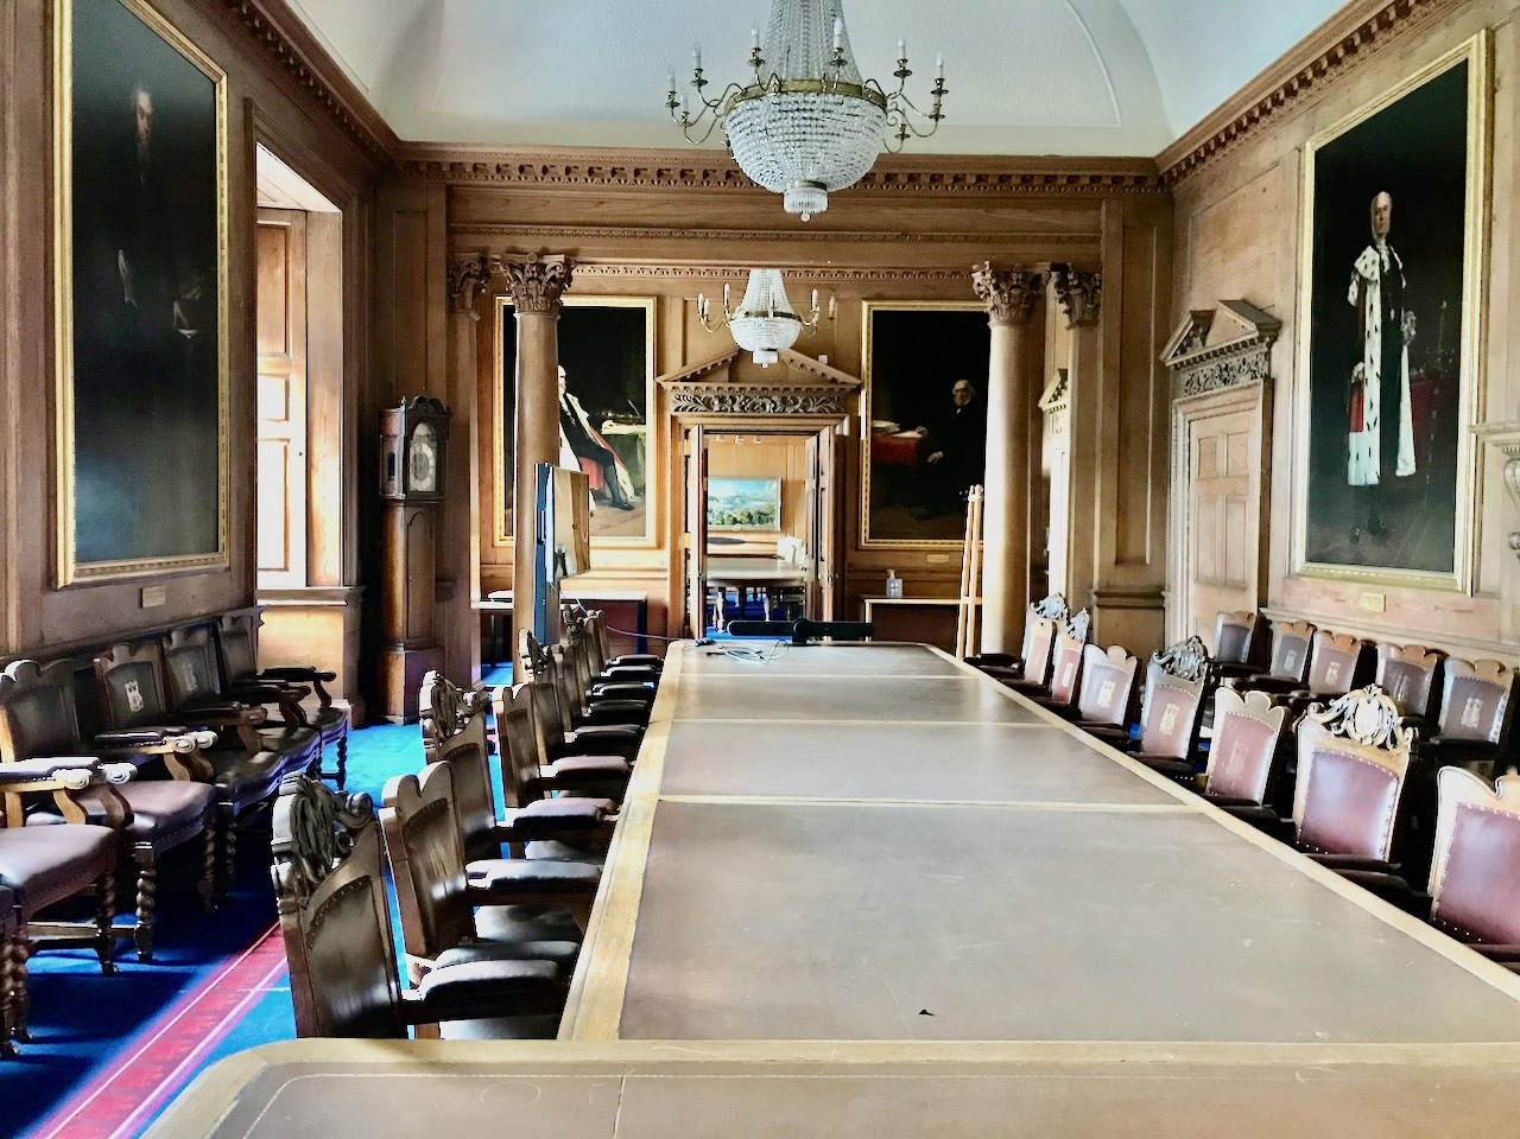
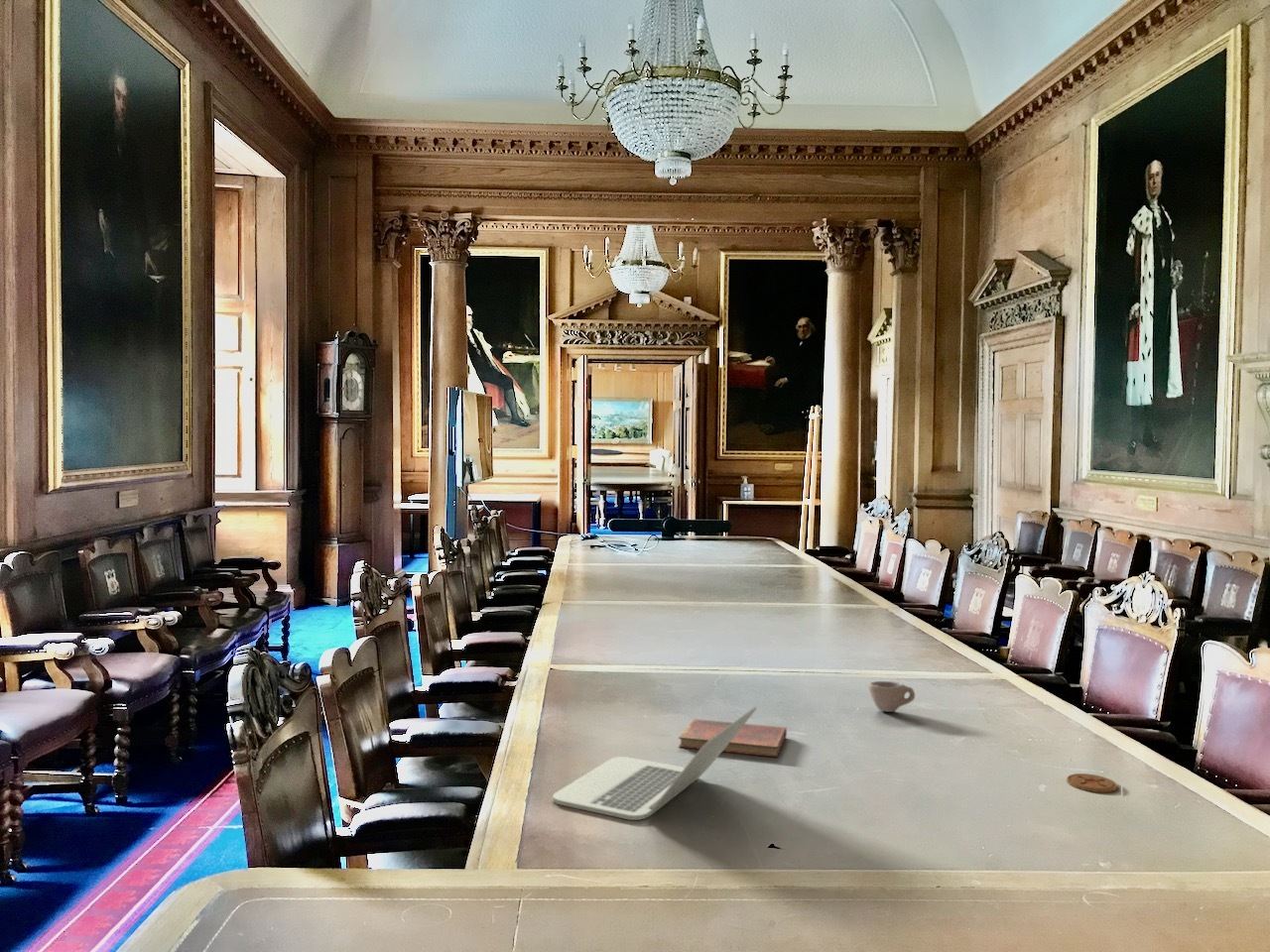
+ coaster [1066,773,1118,793]
+ diary [678,718,788,759]
+ cup [868,680,916,713]
+ laptop [552,706,758,821]
